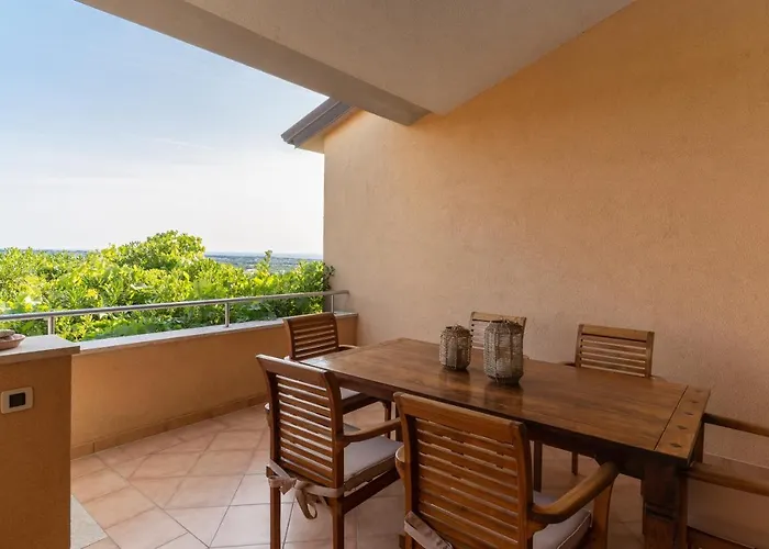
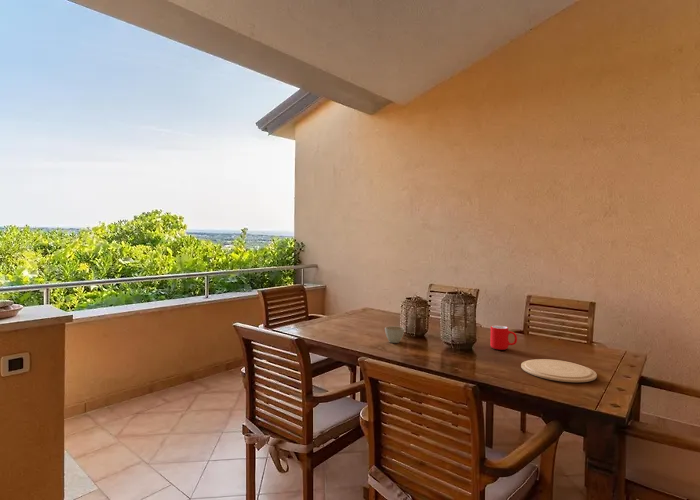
+ plate [520,358,598,383]
+ cup [489,324,518,351]
+ flower pot [384,325,405,344]
